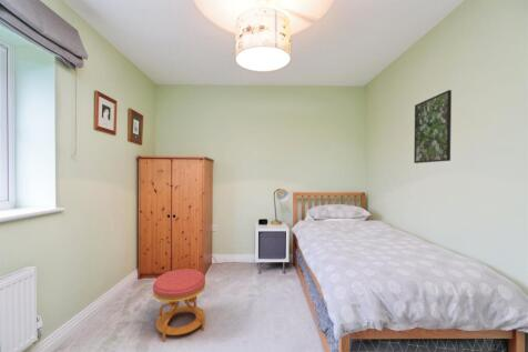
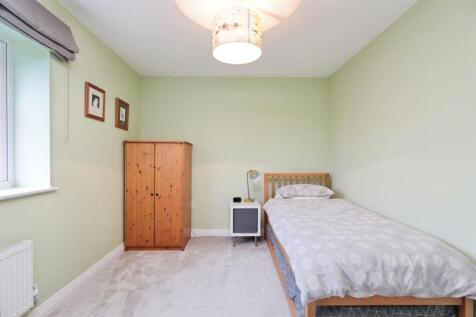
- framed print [413,89,453,164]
- stool [152,268,206,343]
